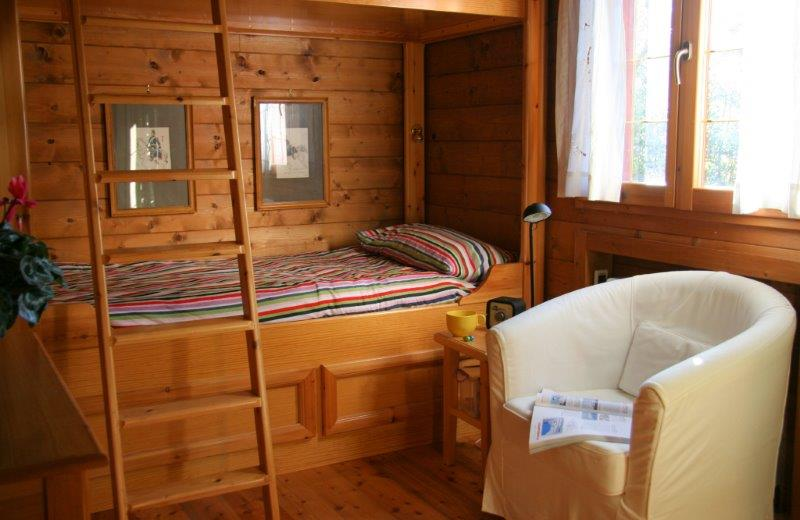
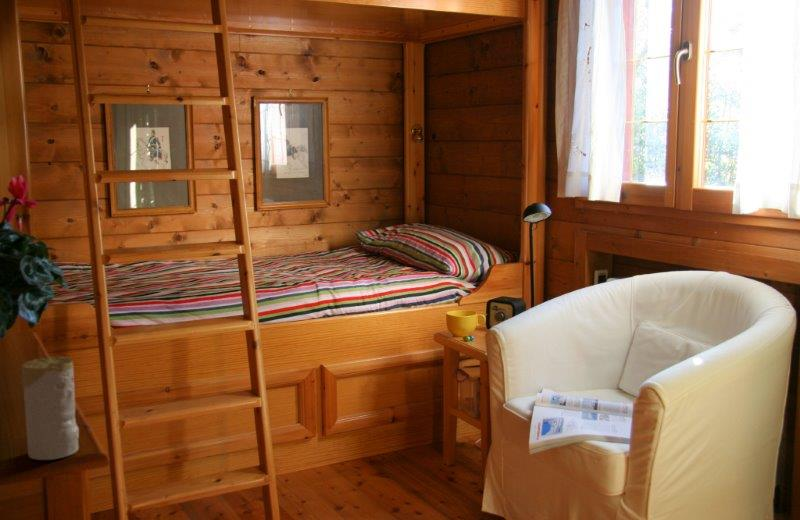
+ candle [21,356,80,461]
